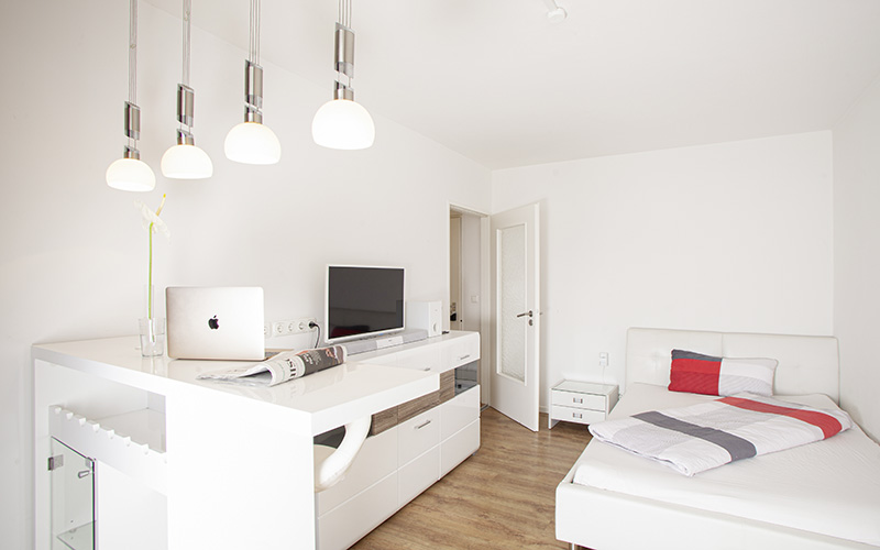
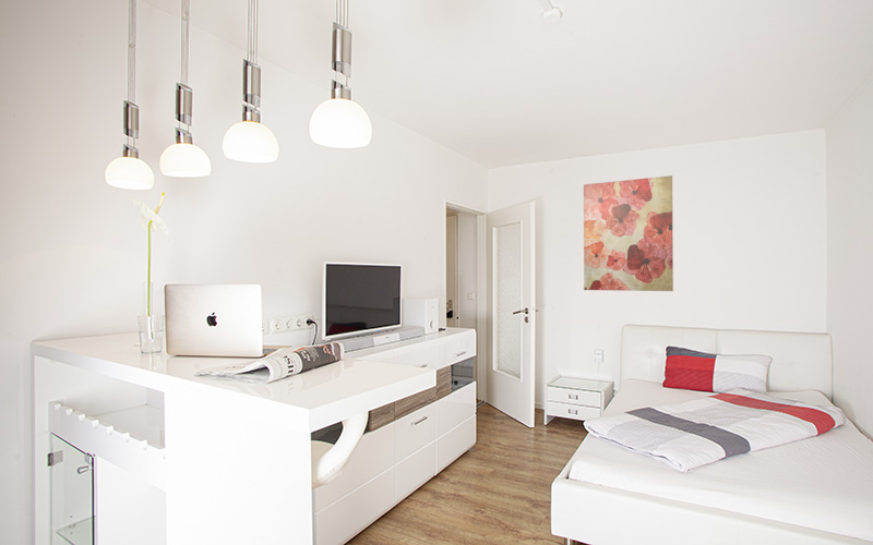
+ wall art [583,174,674,292]
